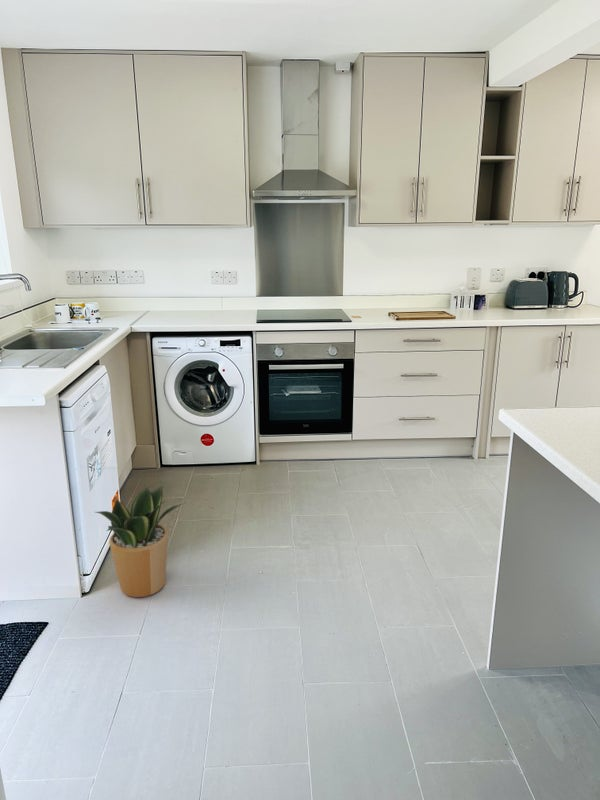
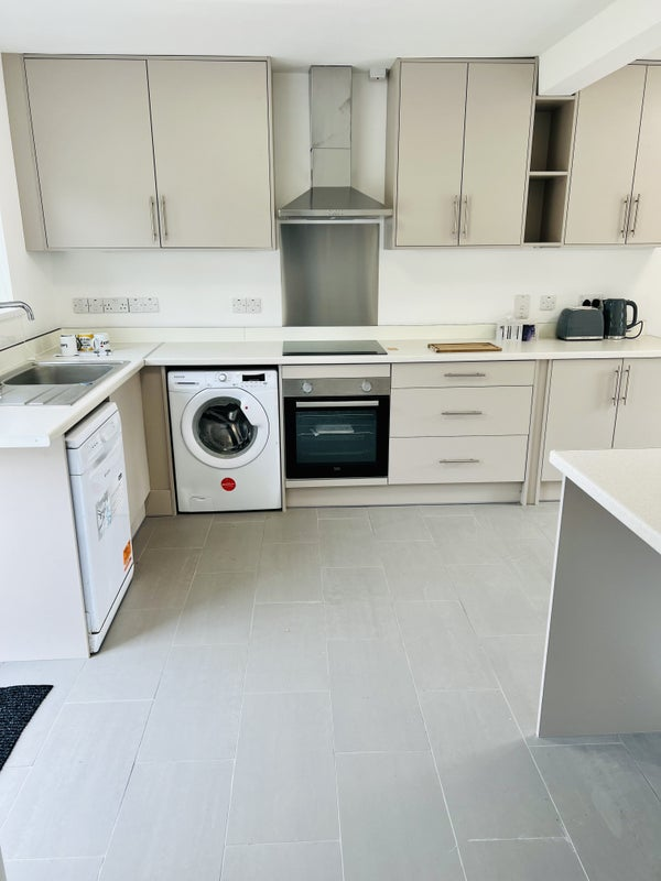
- potted plant [94,483,186,598]
